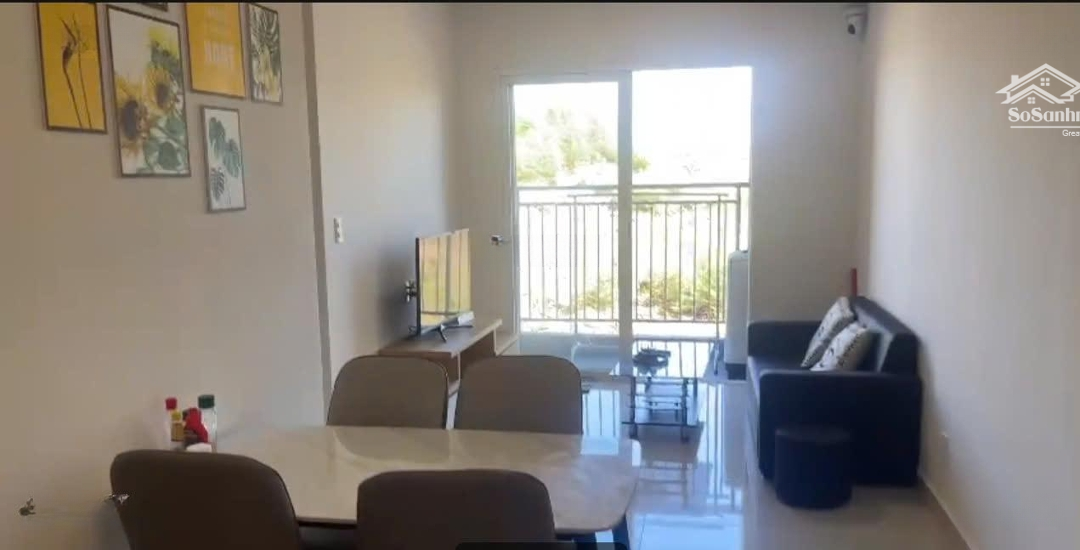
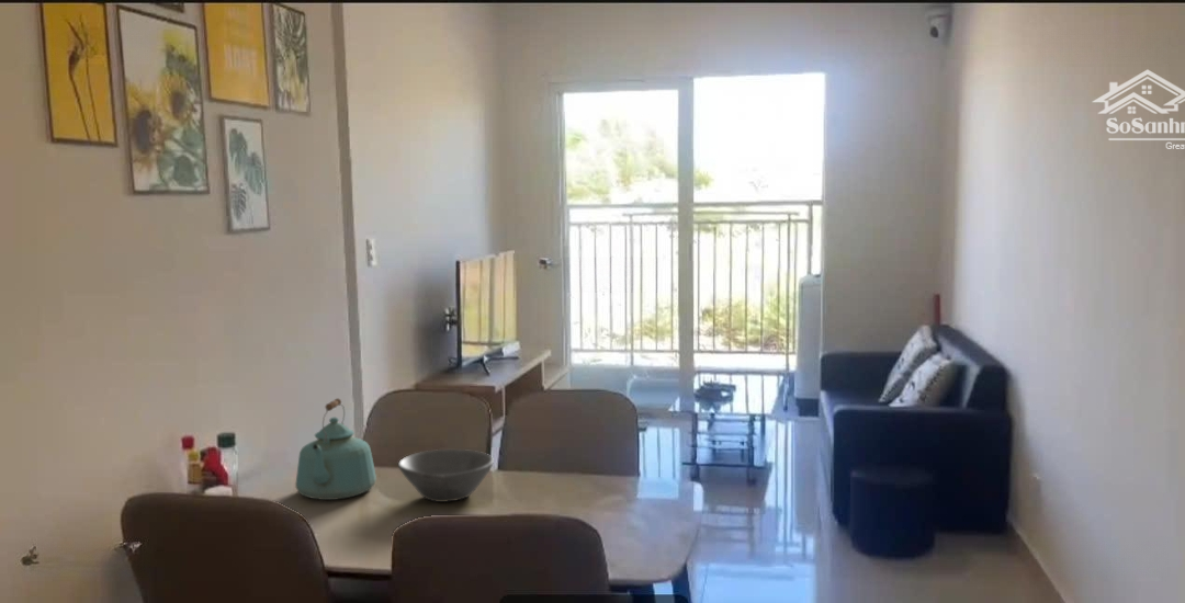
+ kettle [294,397,377,501]
+ bowl [397,448,495,503]
